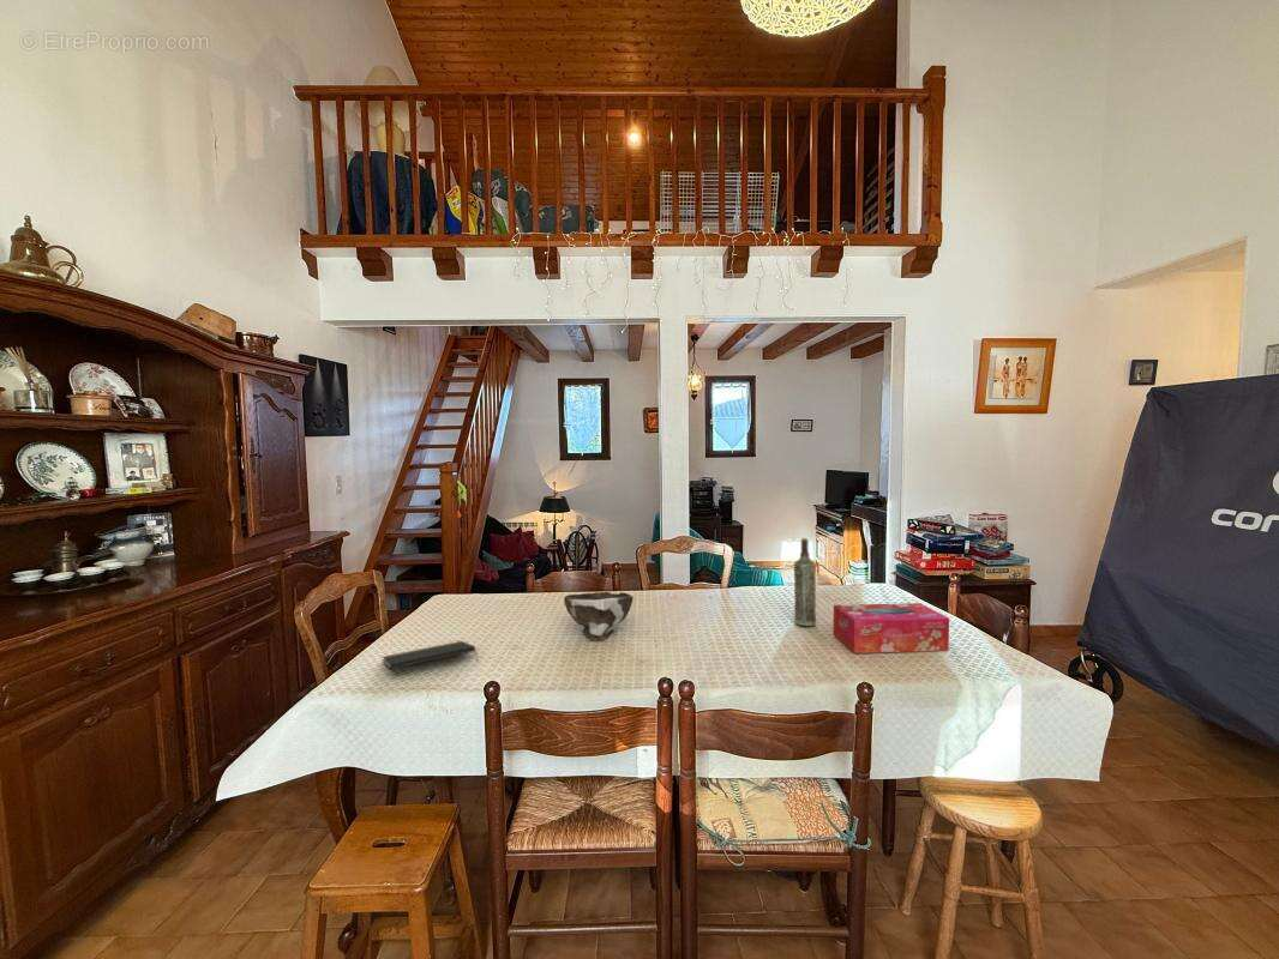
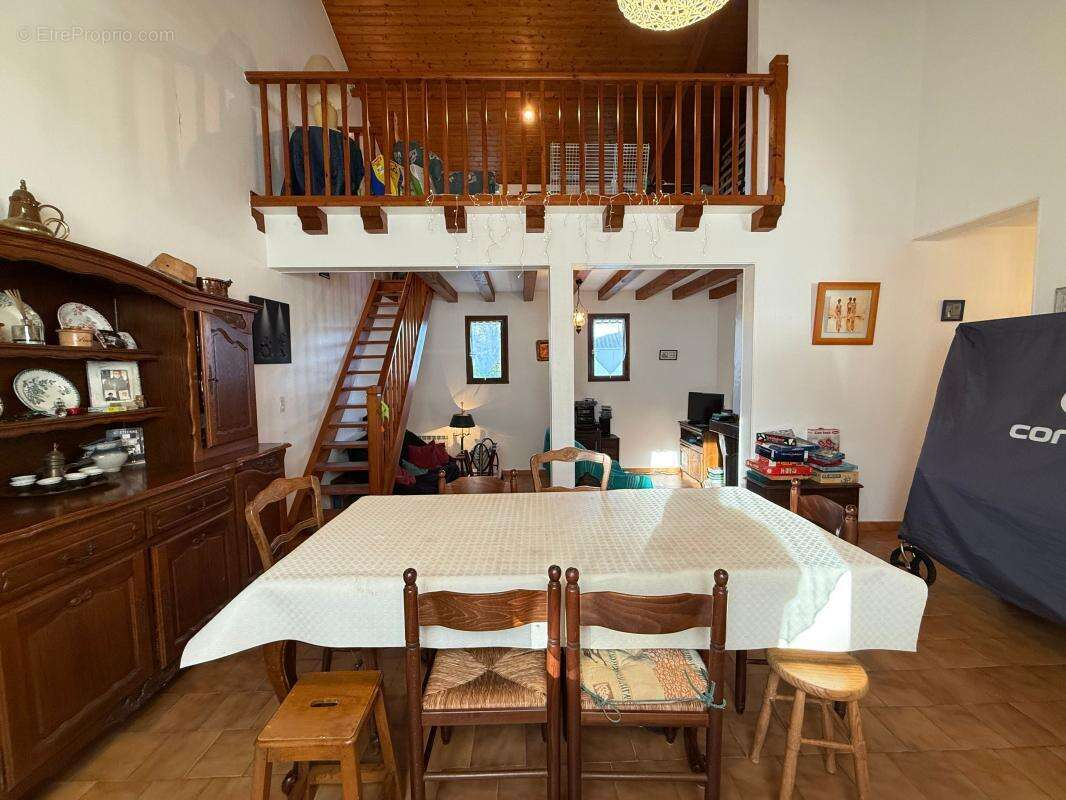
- notepad [382,640,479,670]
- bowl [563,591,634,641]
- bottle [793,537,817,627]
- tissue box [833,602,950,655]
